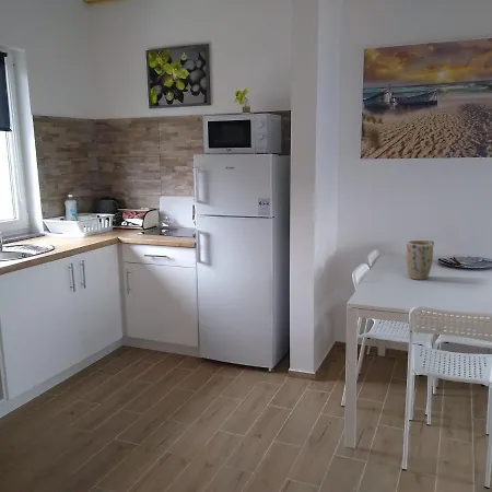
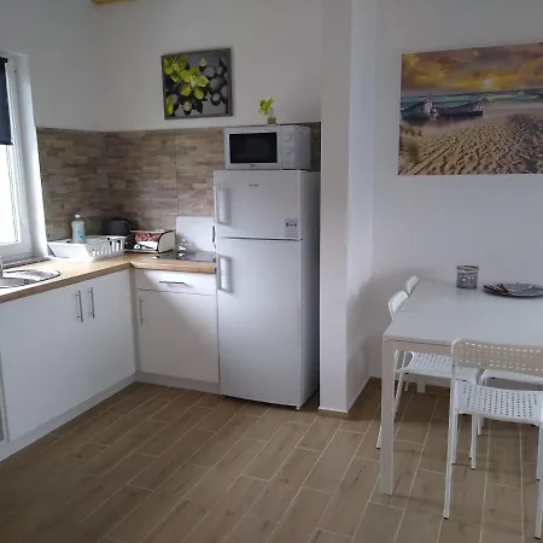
- plant pot [406,239,434,281]
